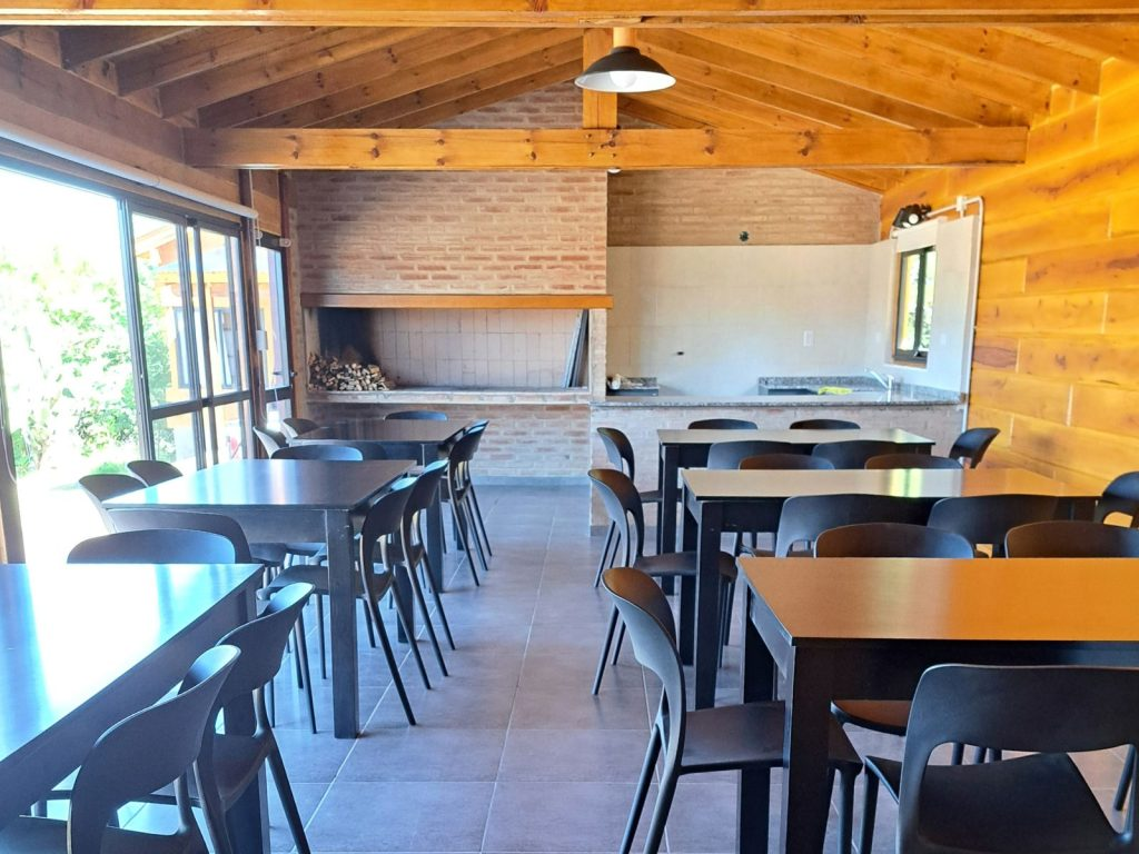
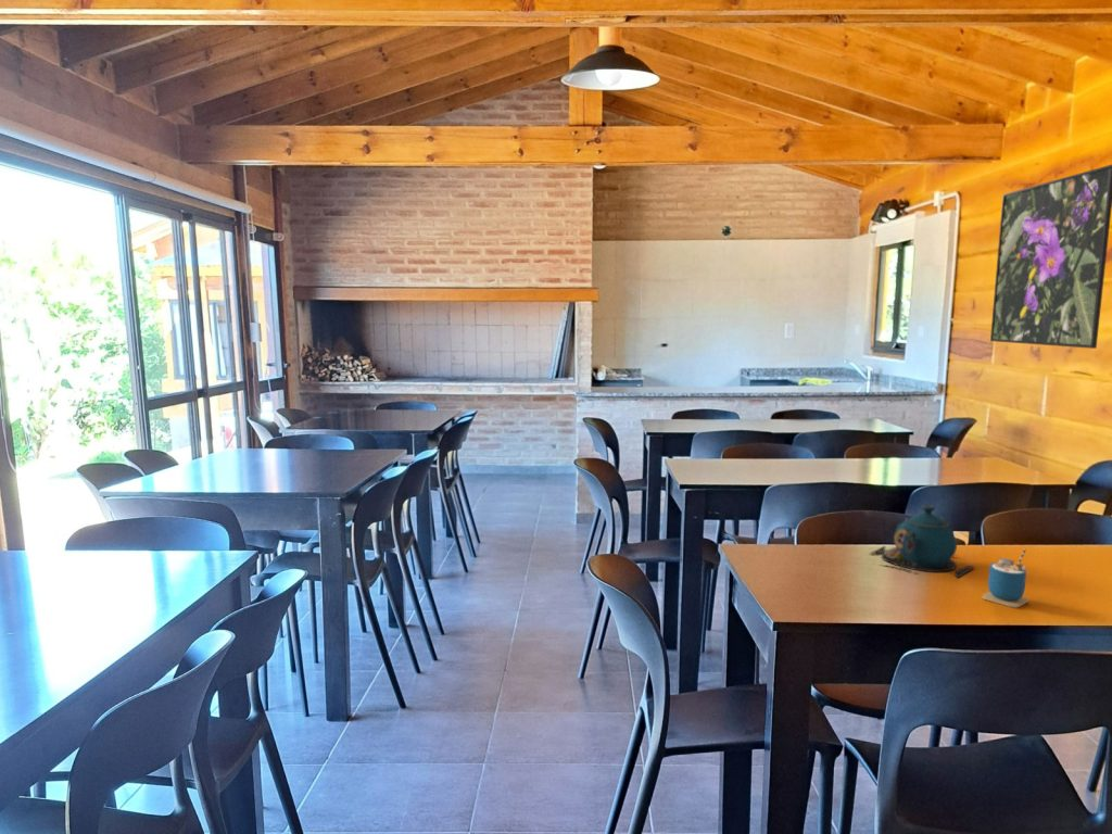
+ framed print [989,164,1112,350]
+ teapot [869,504,977,579]
+ cup [982,547,1029,609]
